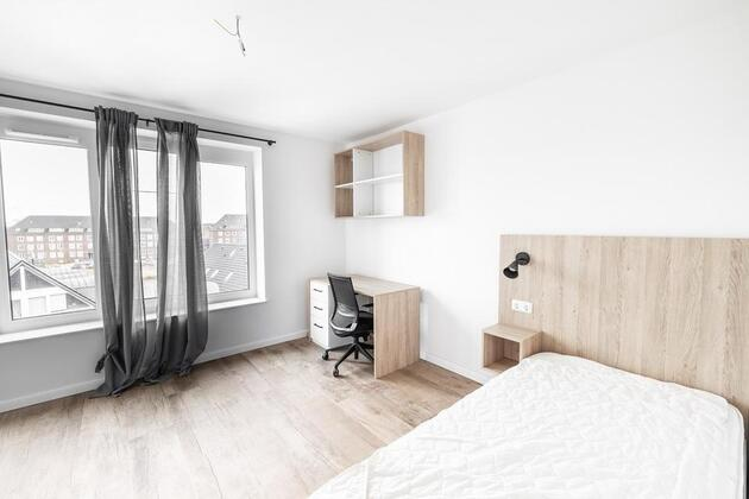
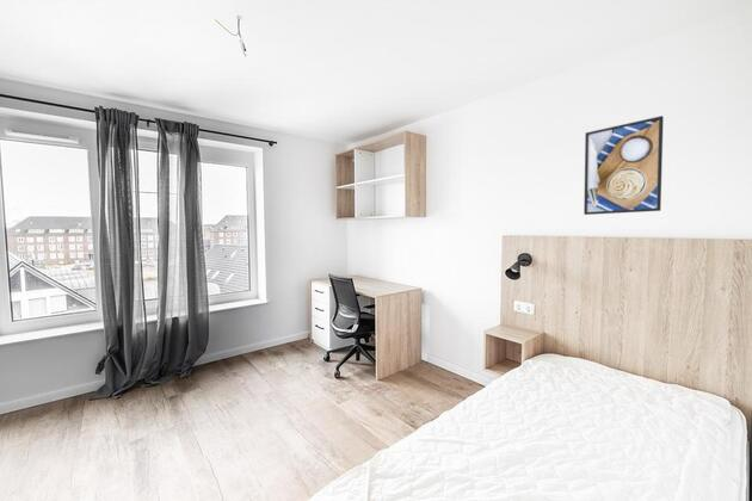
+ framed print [583,115,665,216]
